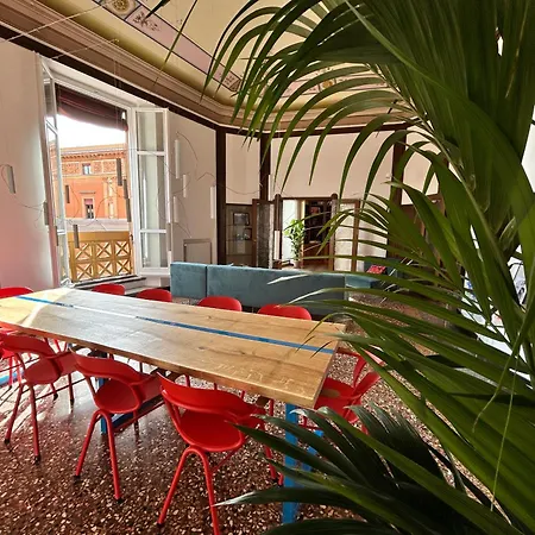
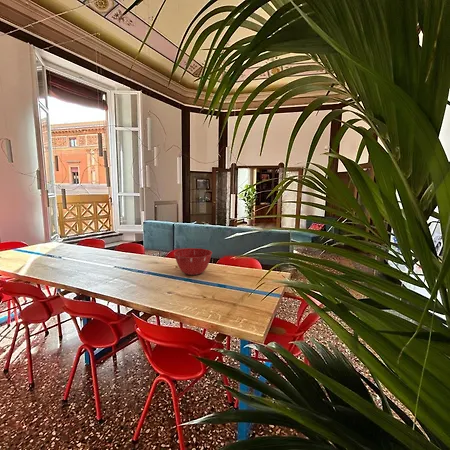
+ mixing bowl [173,247,213,276]
